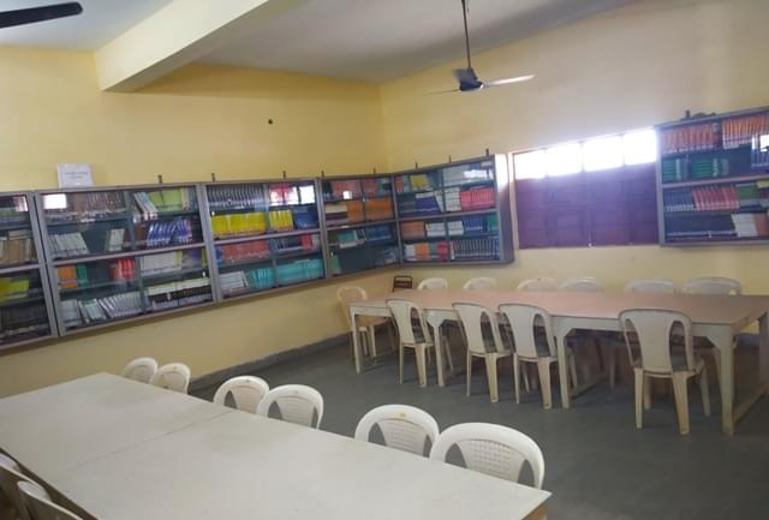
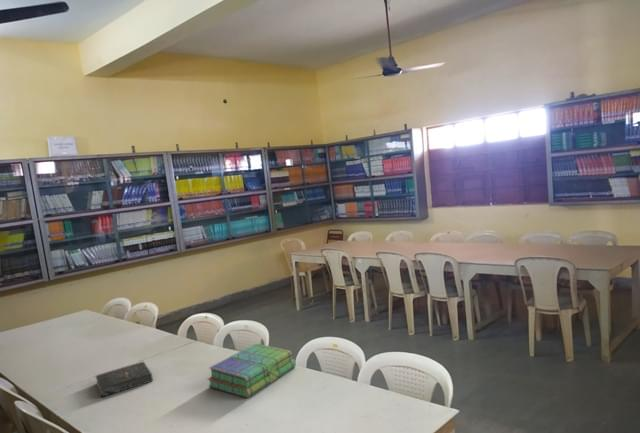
+ stack of books [207,343,297,399]
+ book [95,360,154,398]
